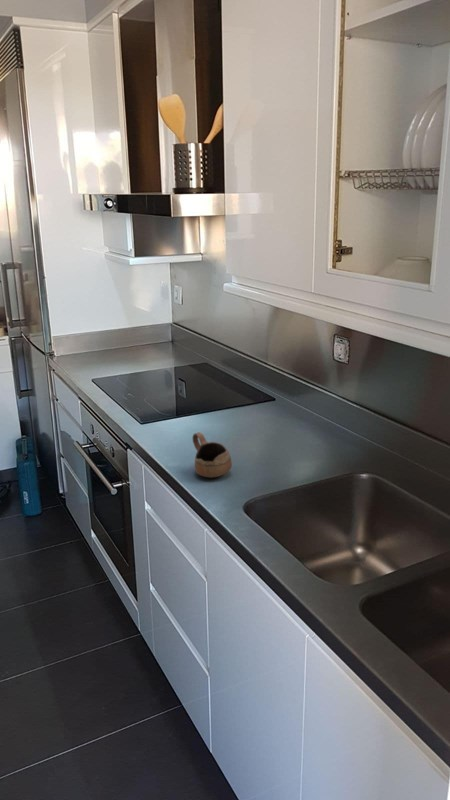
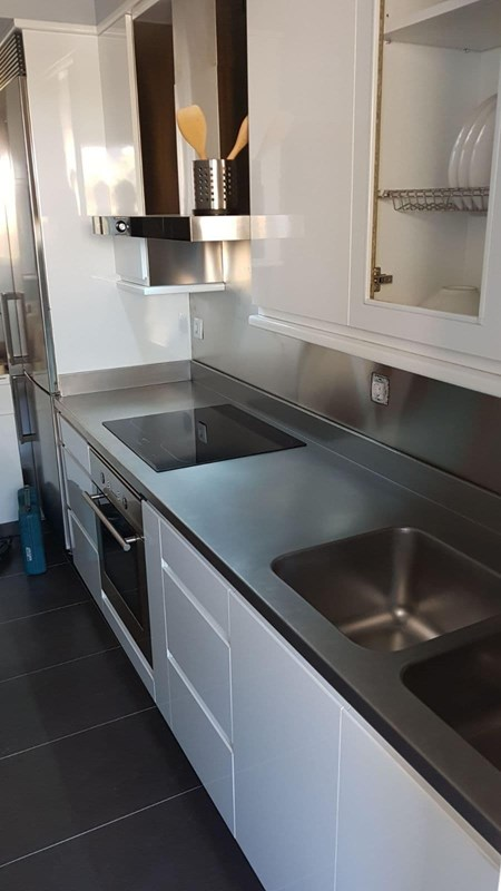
- cup [192,431,233,479]
